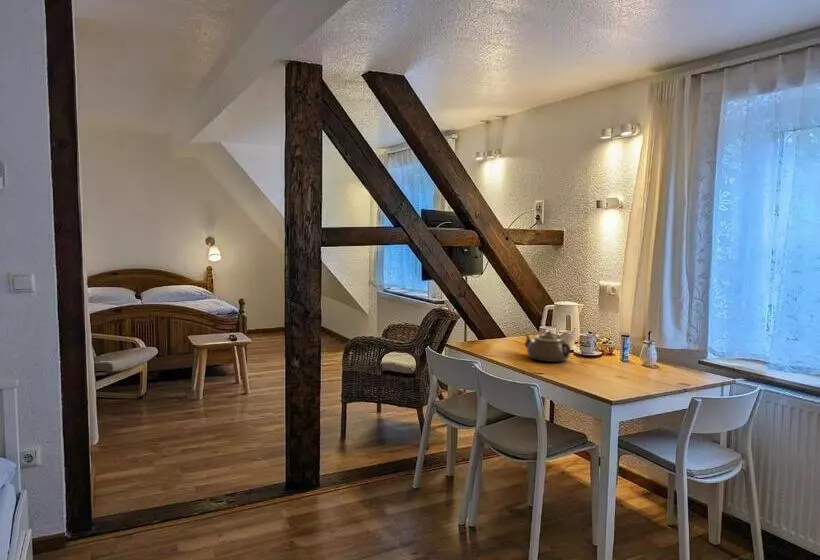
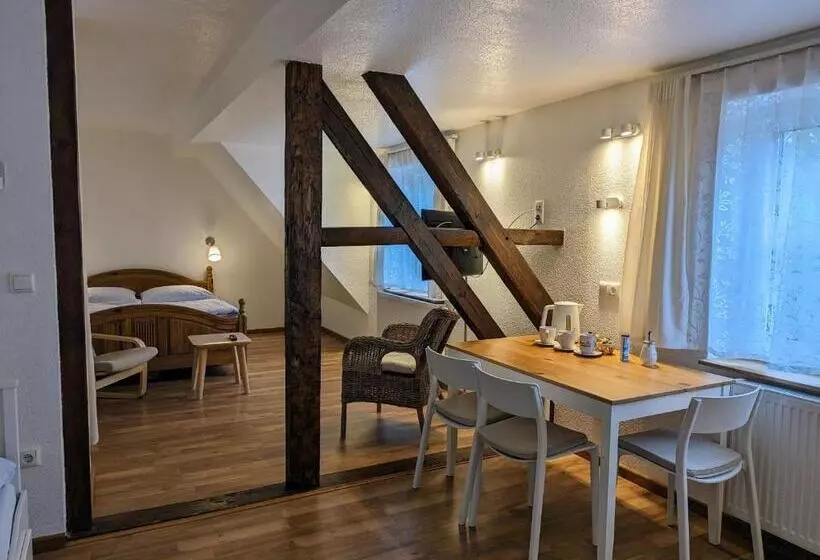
- teapot [524,330,571,363]
